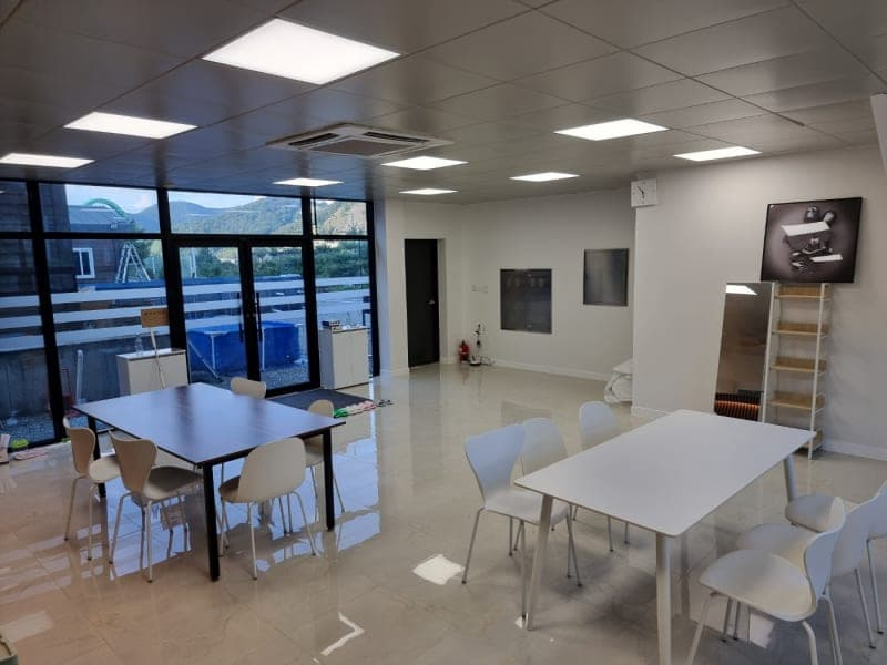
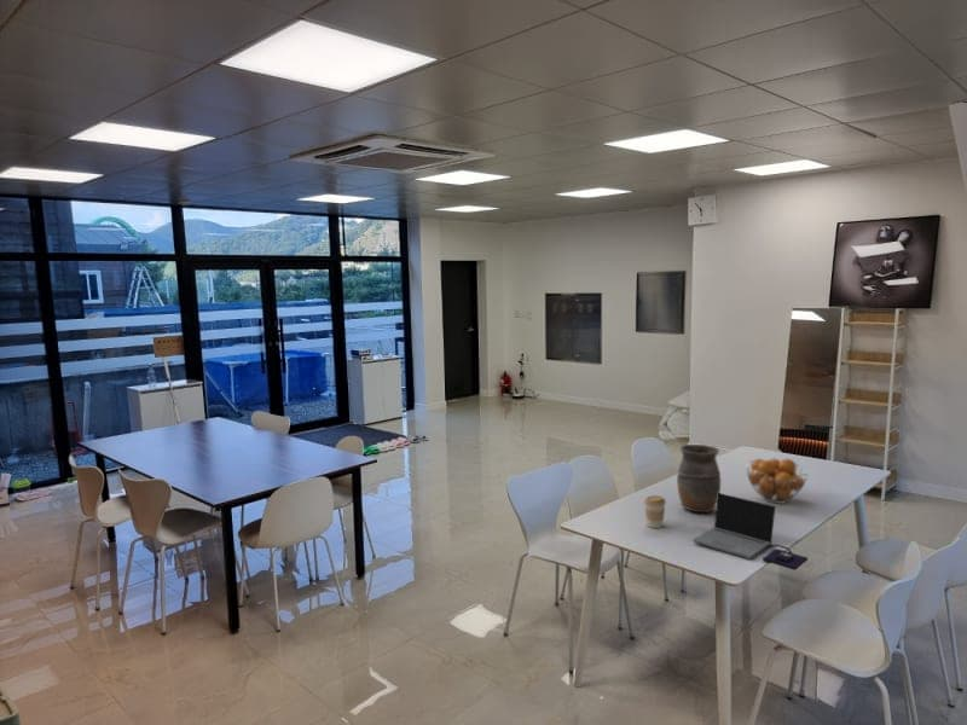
+ fruit basket [745,457,809,505]
+ laptop computer [691,492,809,572]
+ vase [676,443,722,514]
+ coffee cup [643,494,667,529]
